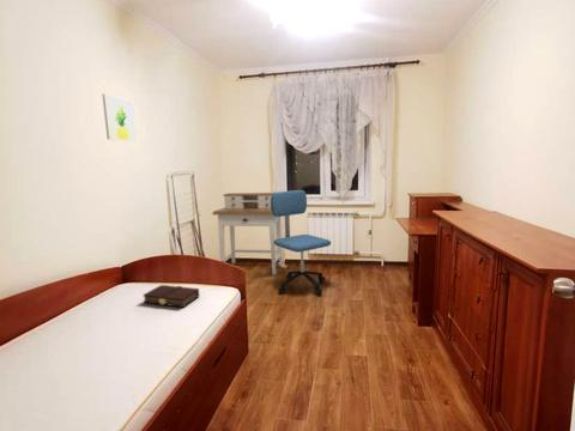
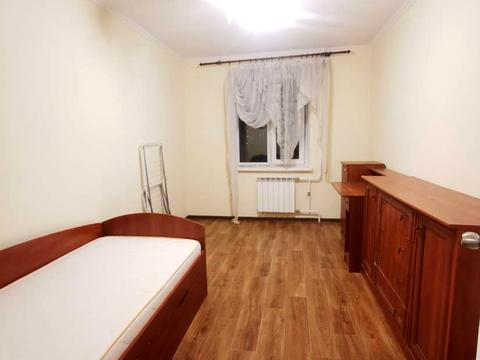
- wall art [101,93,139,144]
- office chair [271,189,332,297]
- desk [211,192,284,275]
- book [141,284,200,309]
